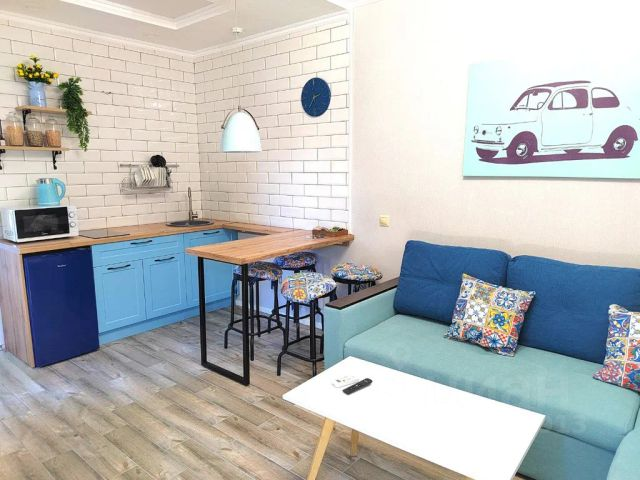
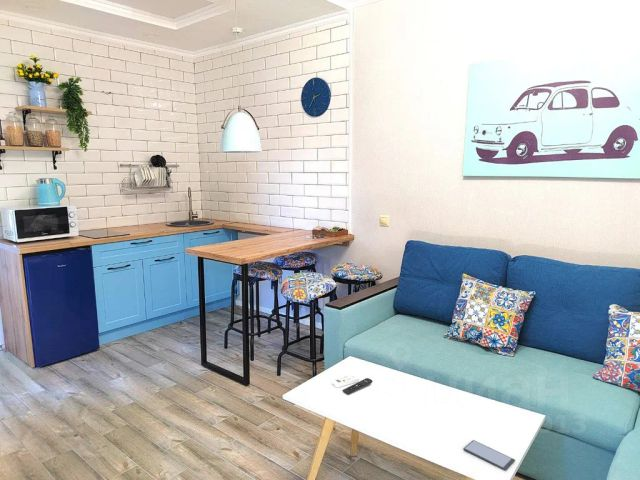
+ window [462,439,516,472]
